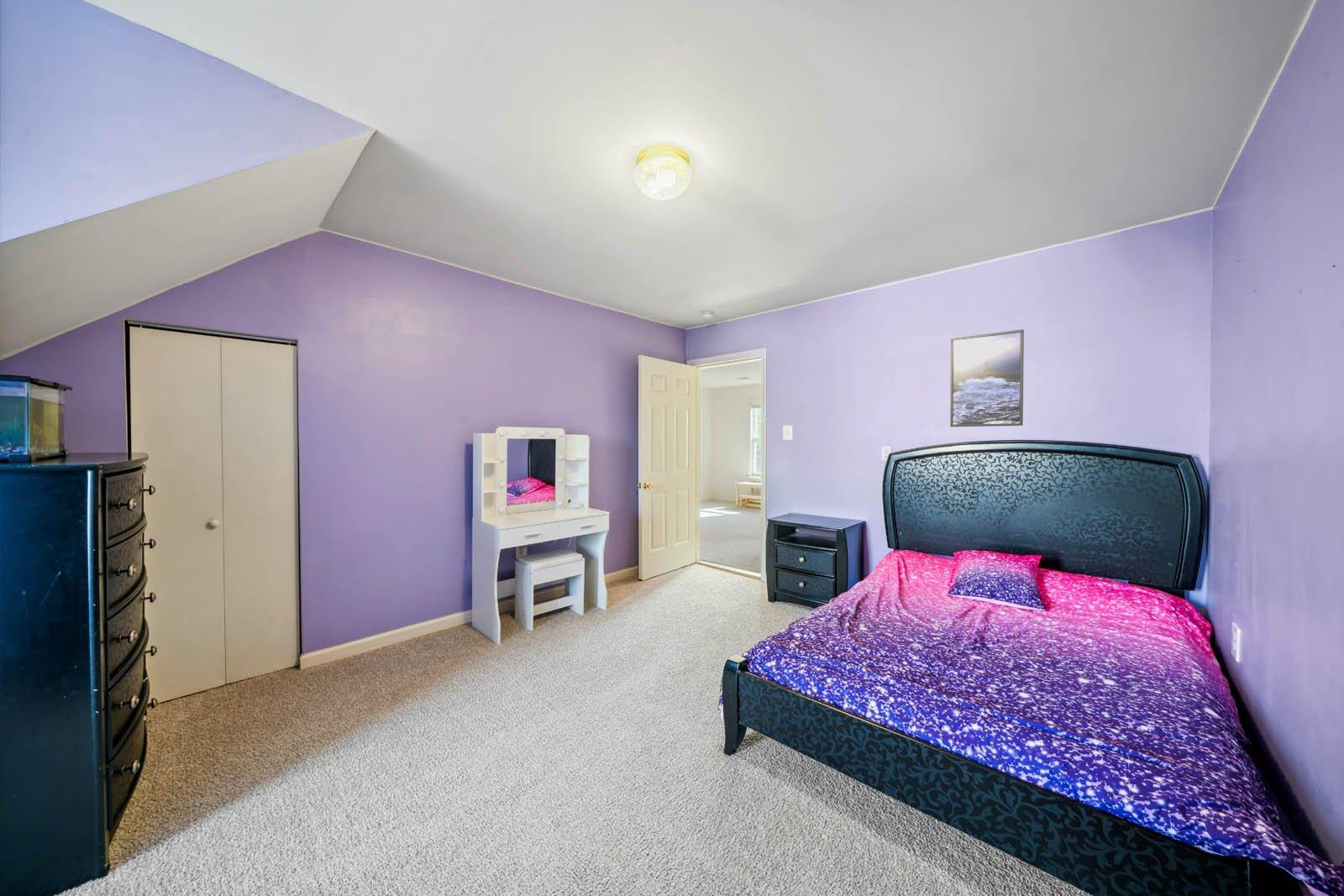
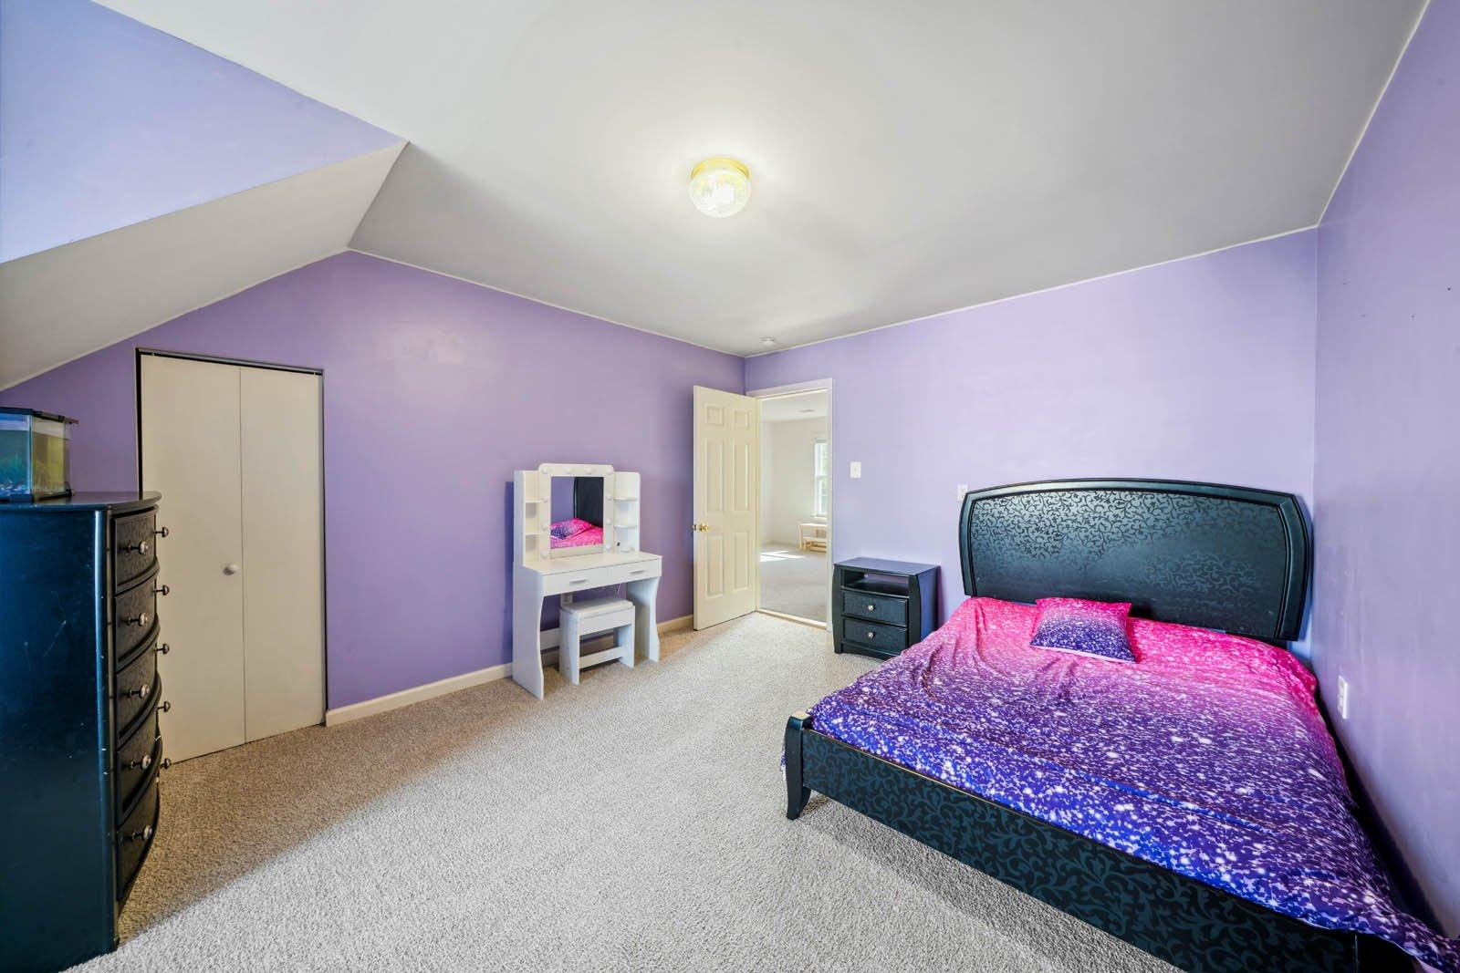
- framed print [949,328,1025,427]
